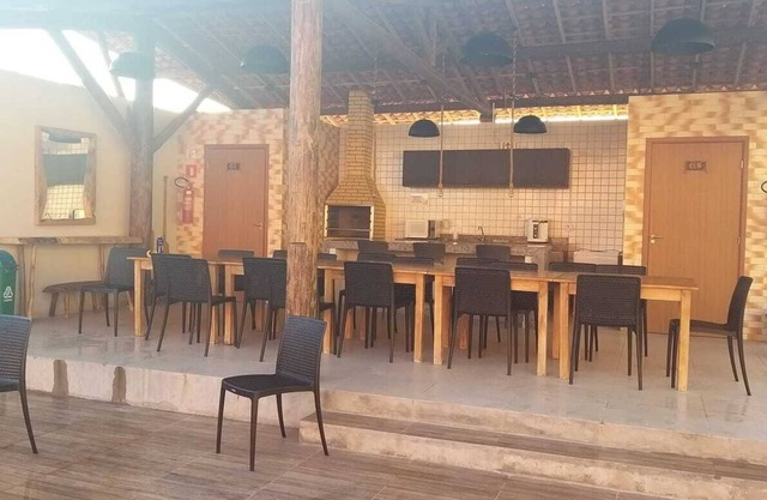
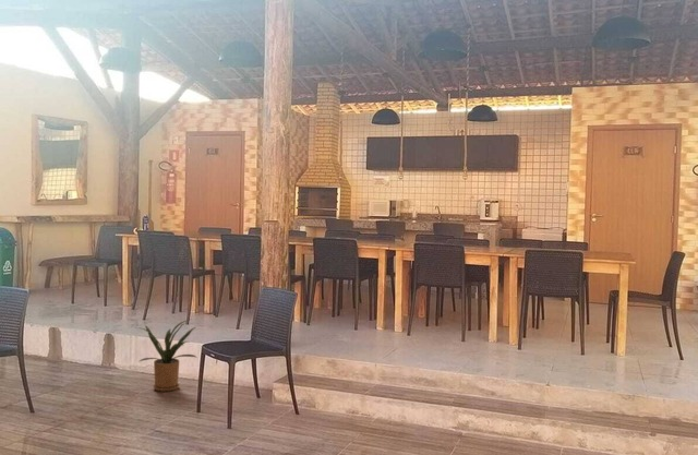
+ house plant [135,319,198,393]
